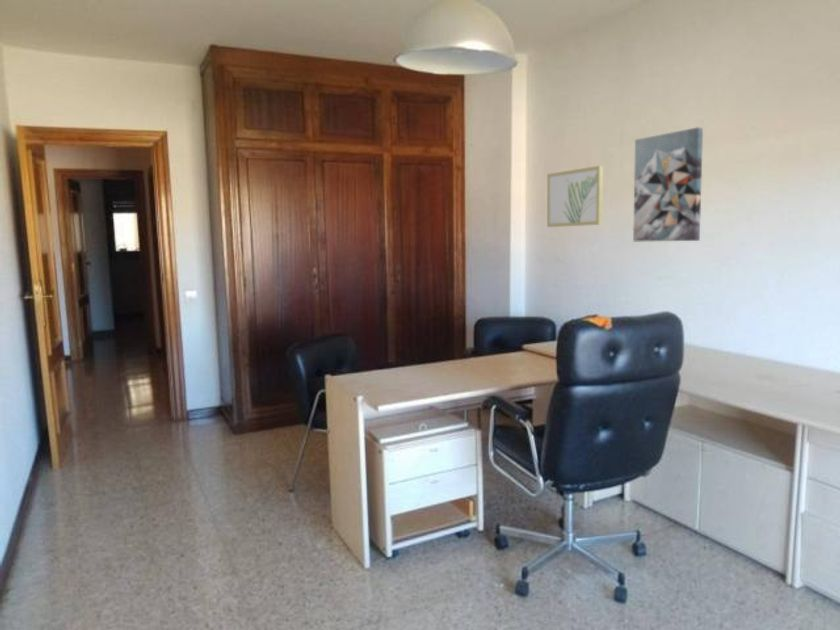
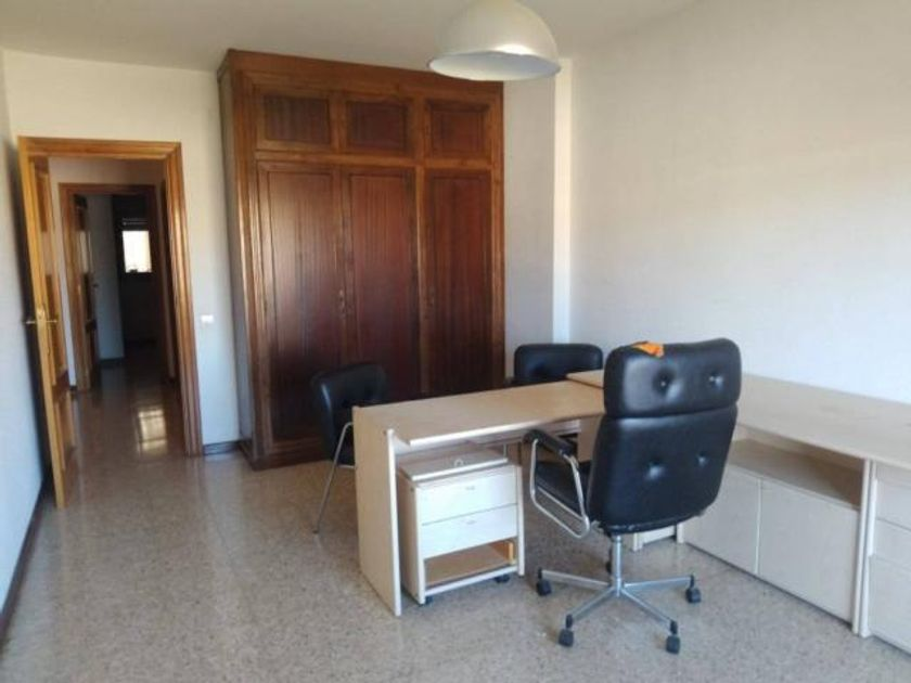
- wall art [546,165,604,228]
- wall art [632,126,704,242]
